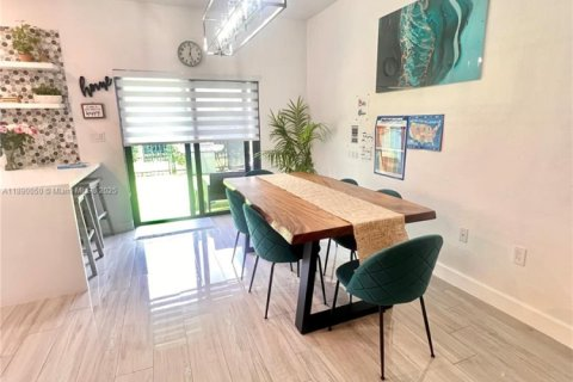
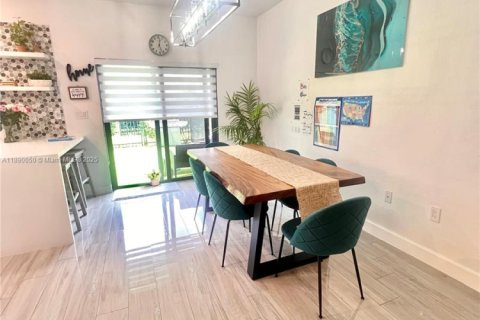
+ potted plant [143,169,162,187]
